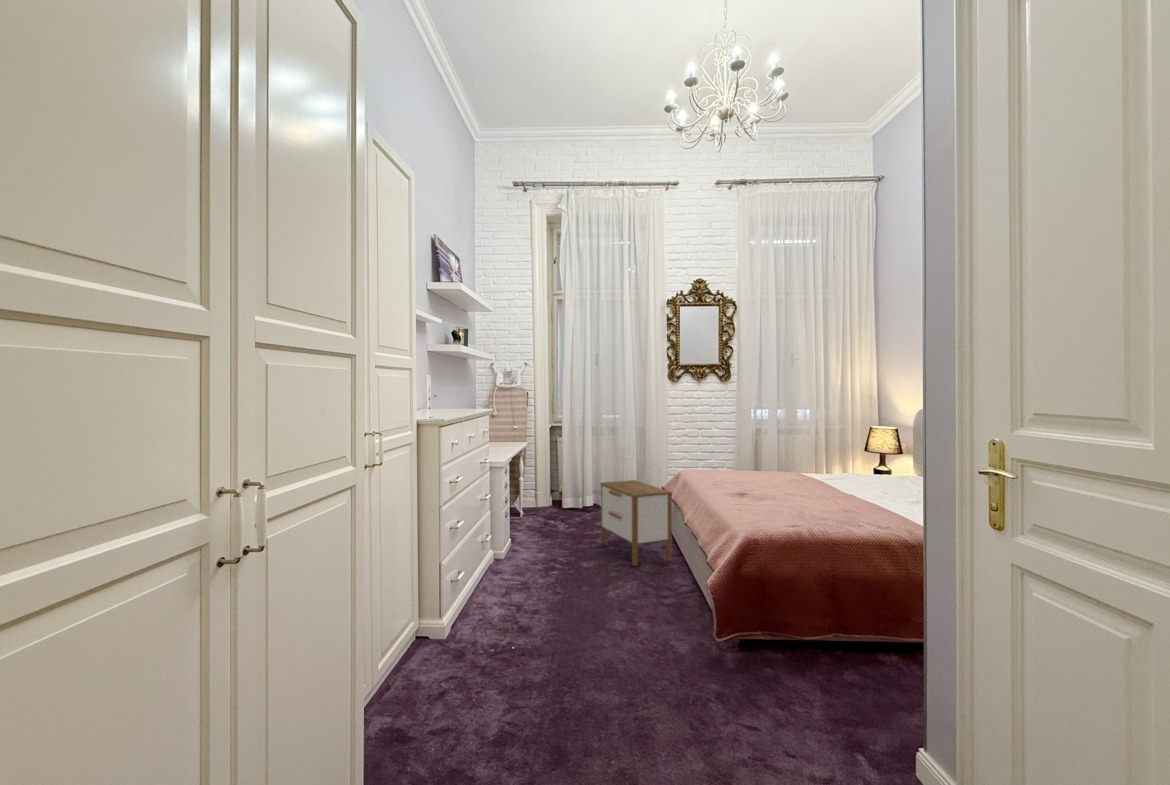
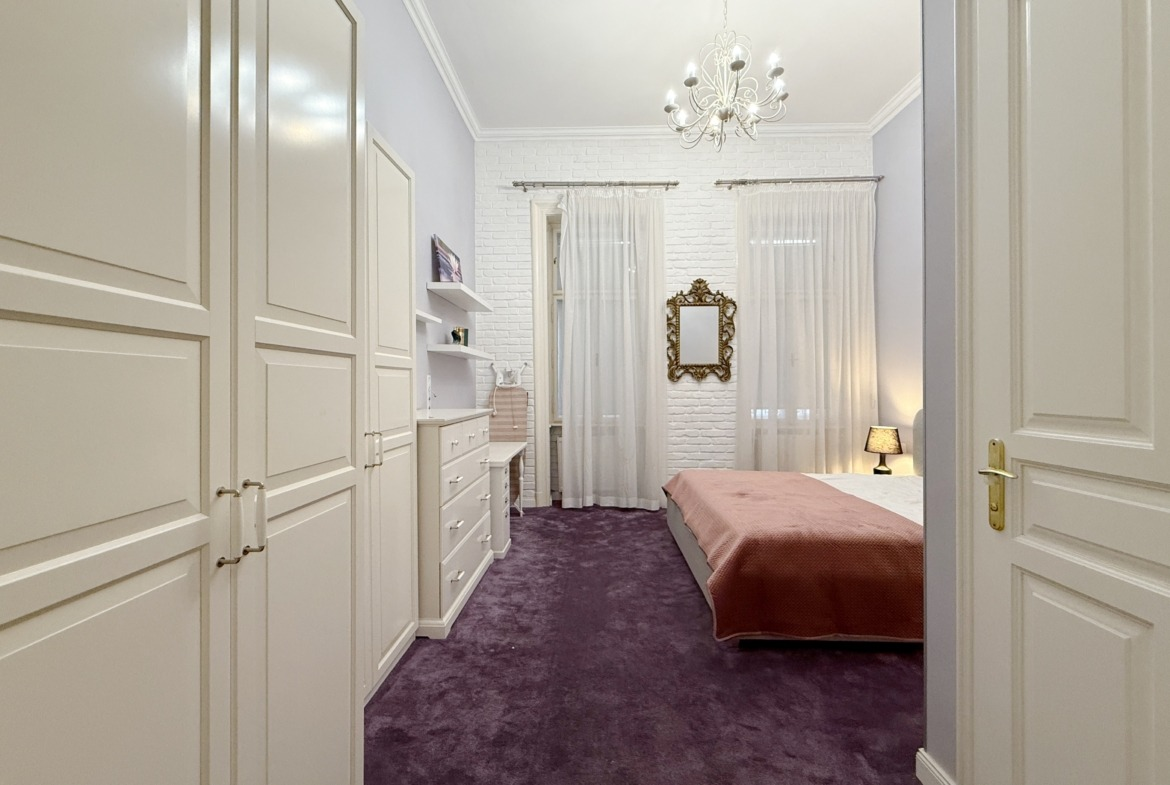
- nightstand [599,479,673,567]
